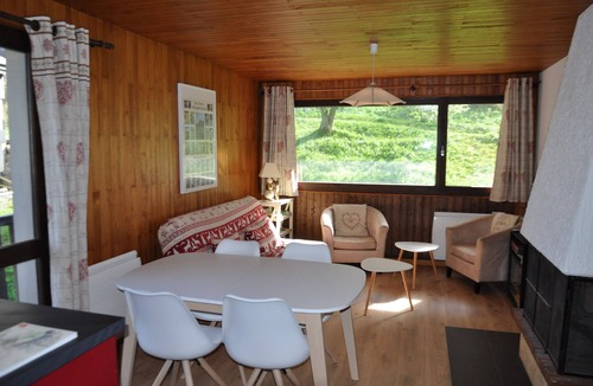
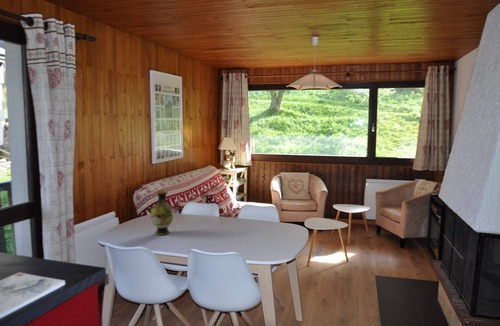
+ vase [150,189,175,236]
